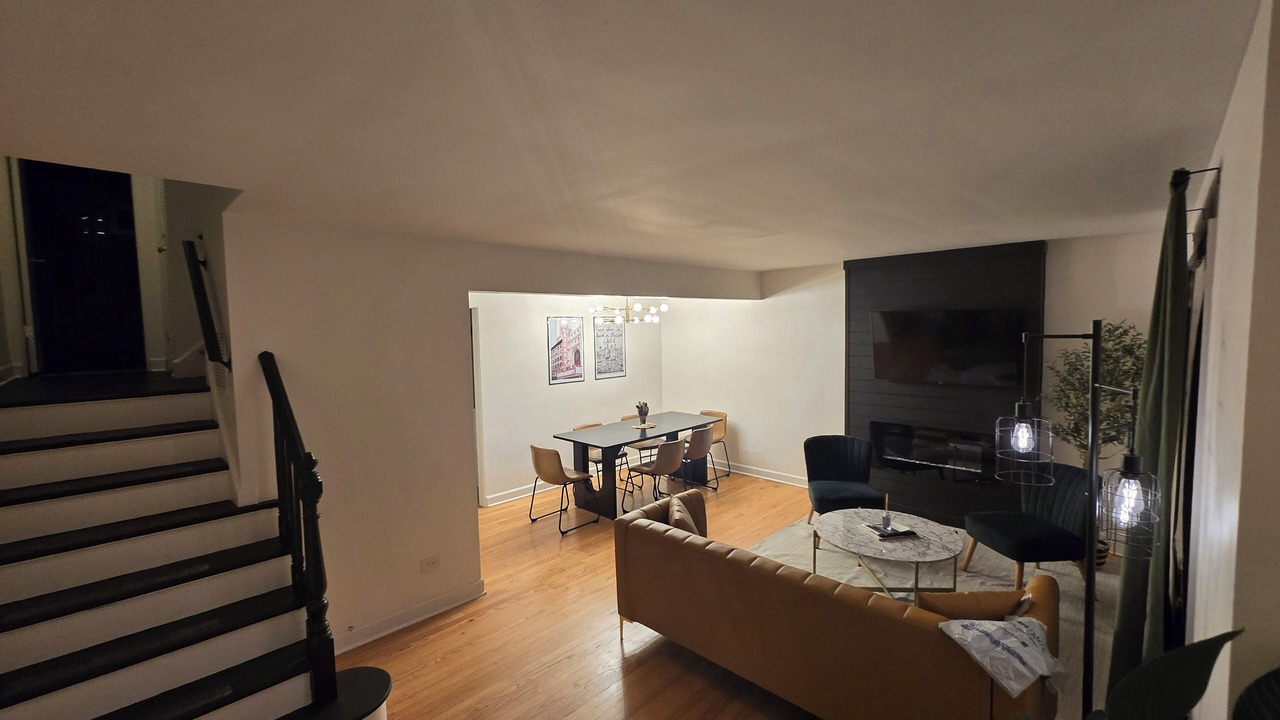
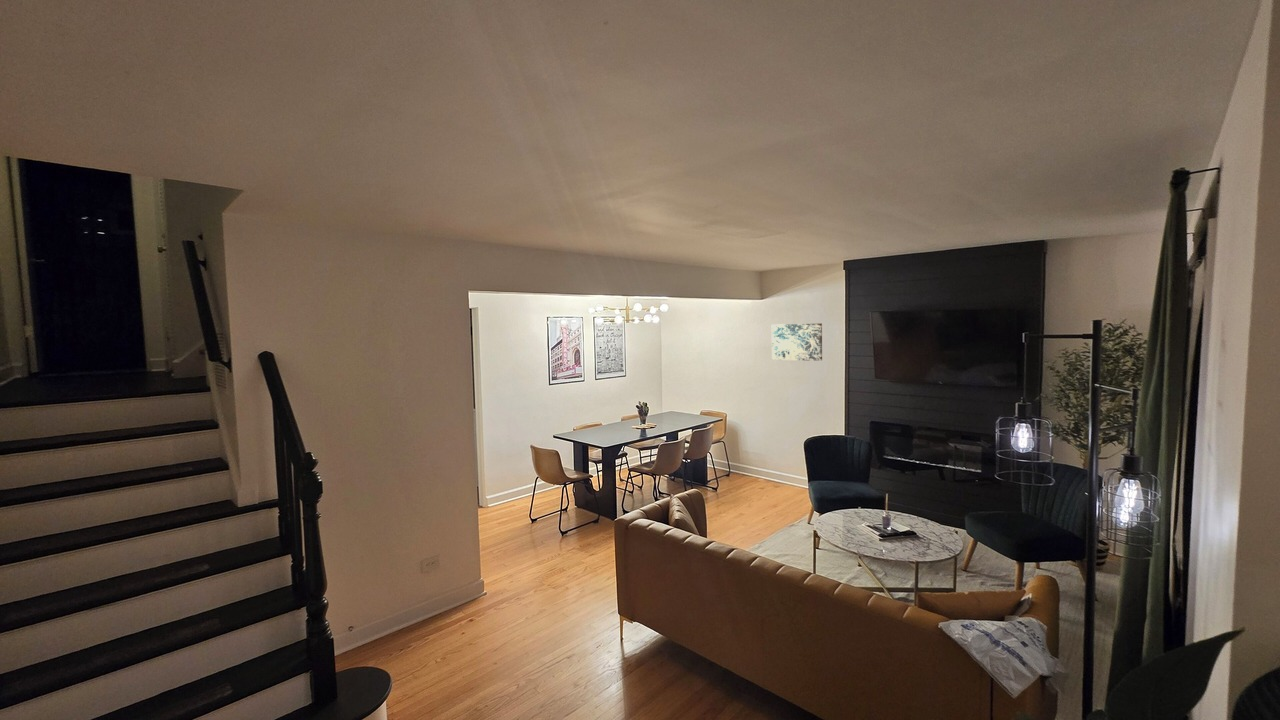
+ wall art [771,322,823,362]
